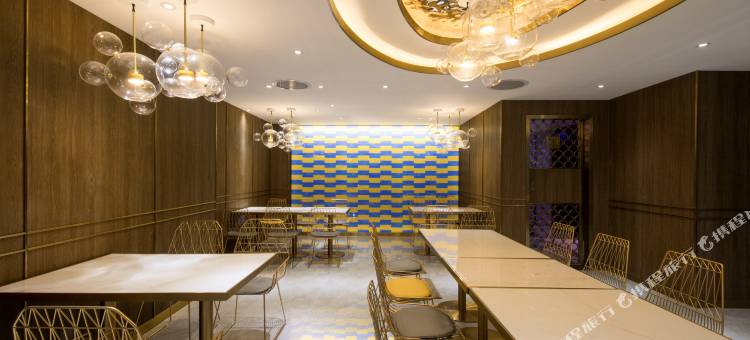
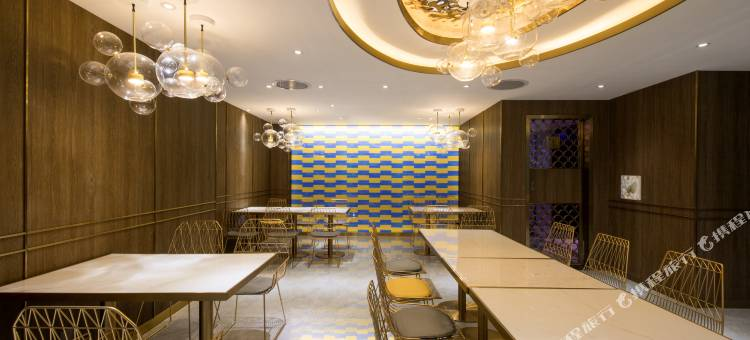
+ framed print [620,175,642,201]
